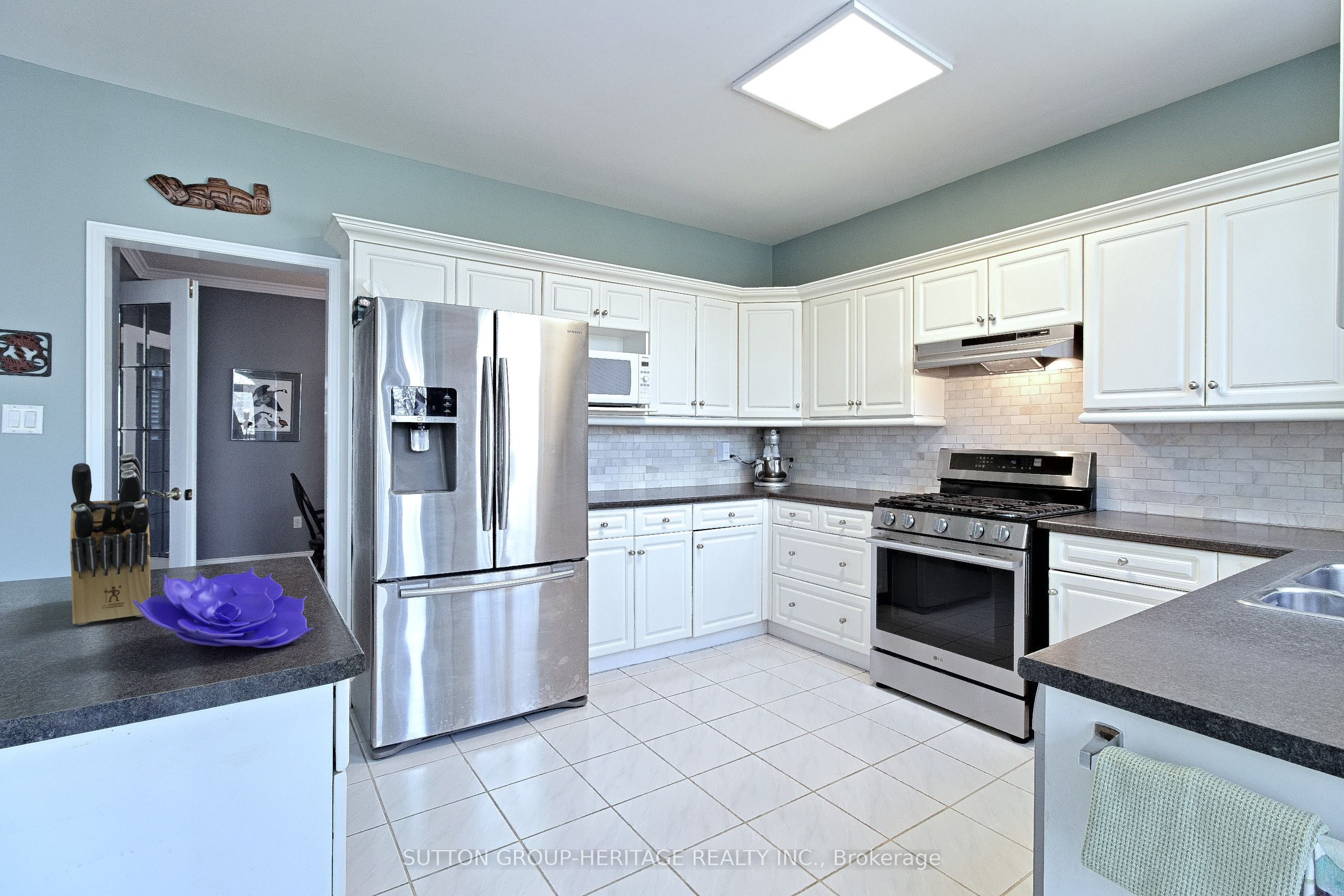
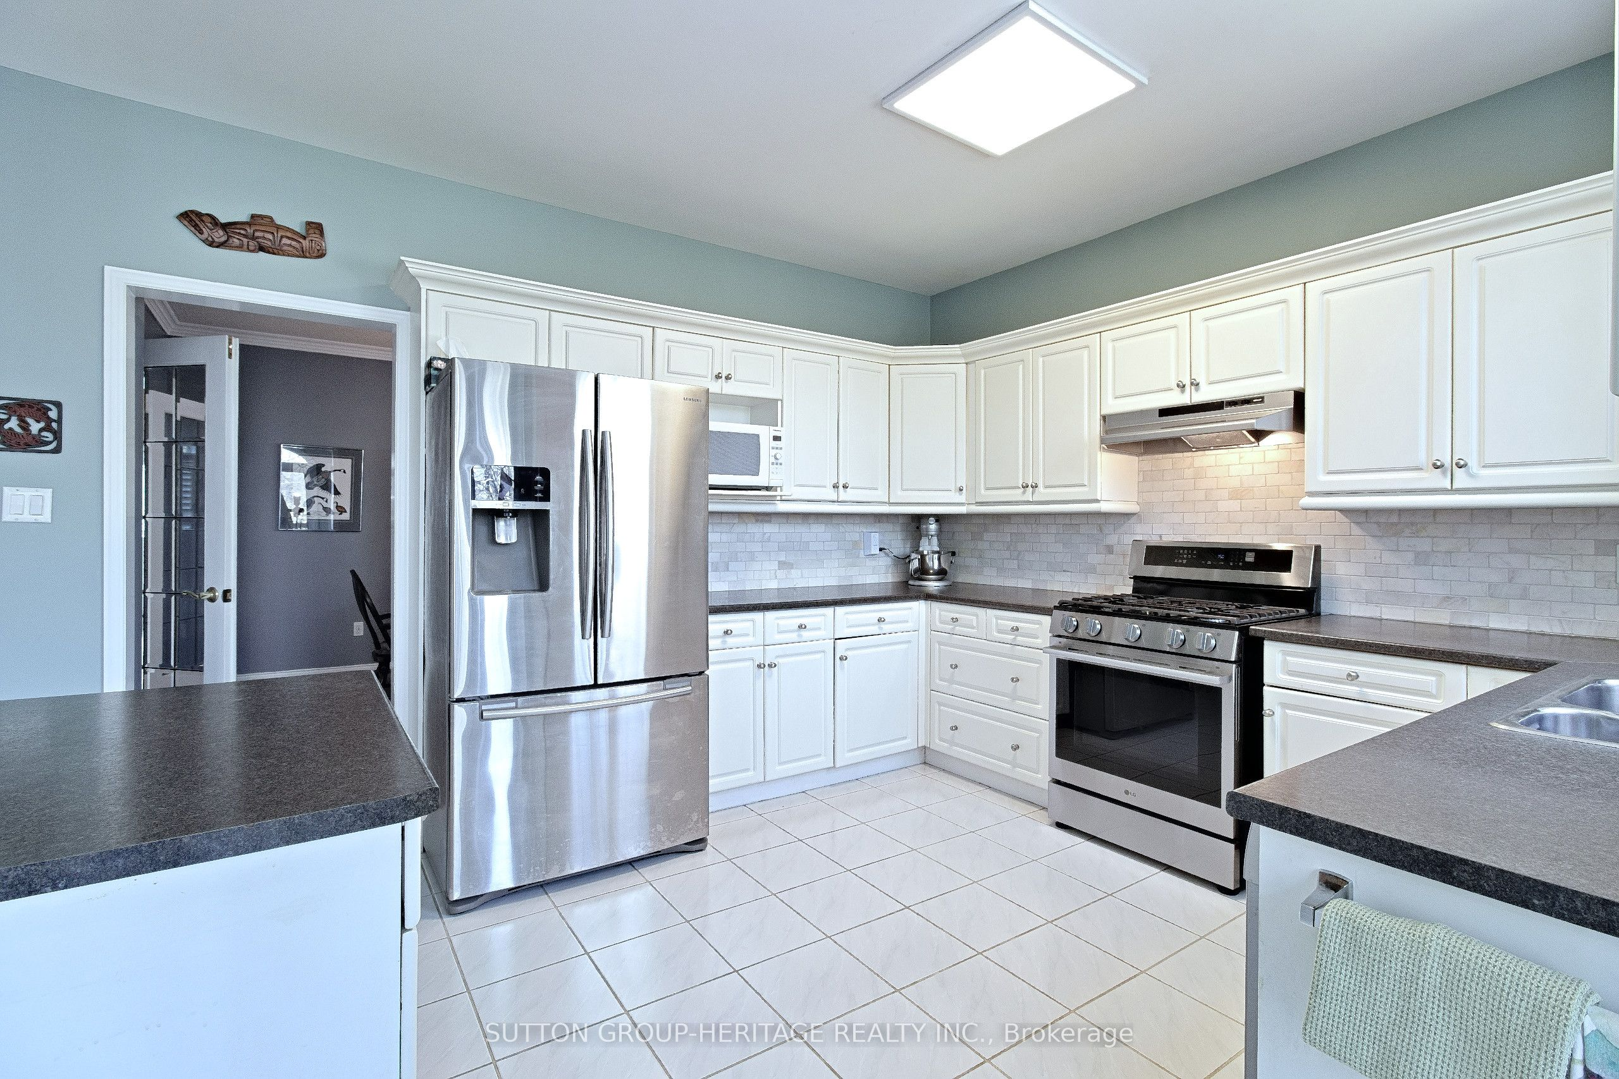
- decorative bowl [133,566,314,649]
- knife block [70,452,151,625]
